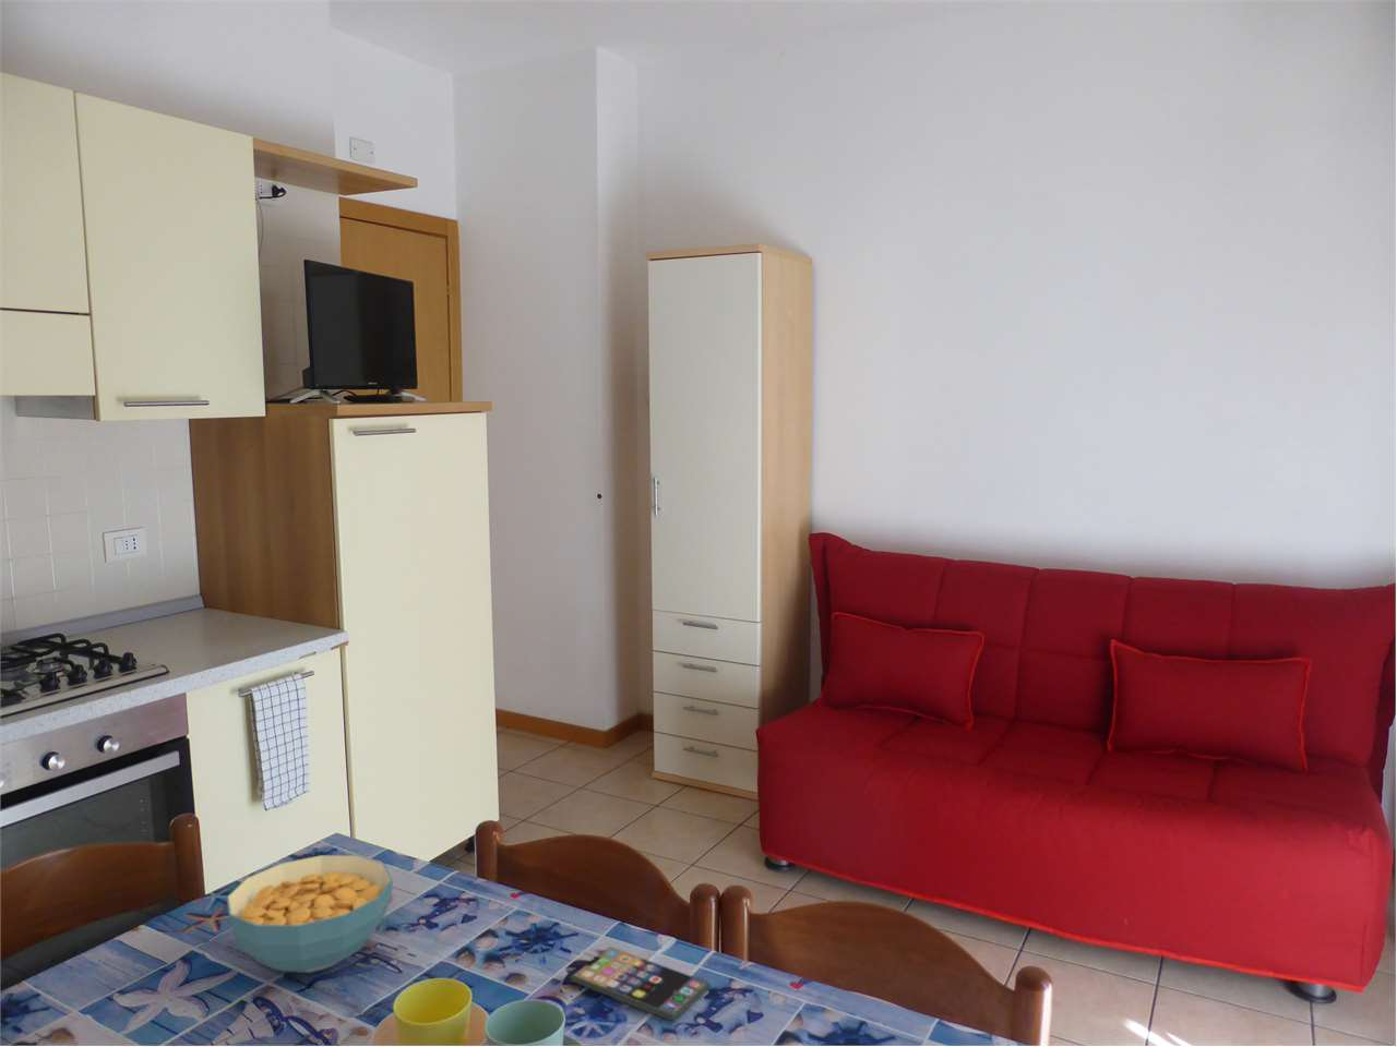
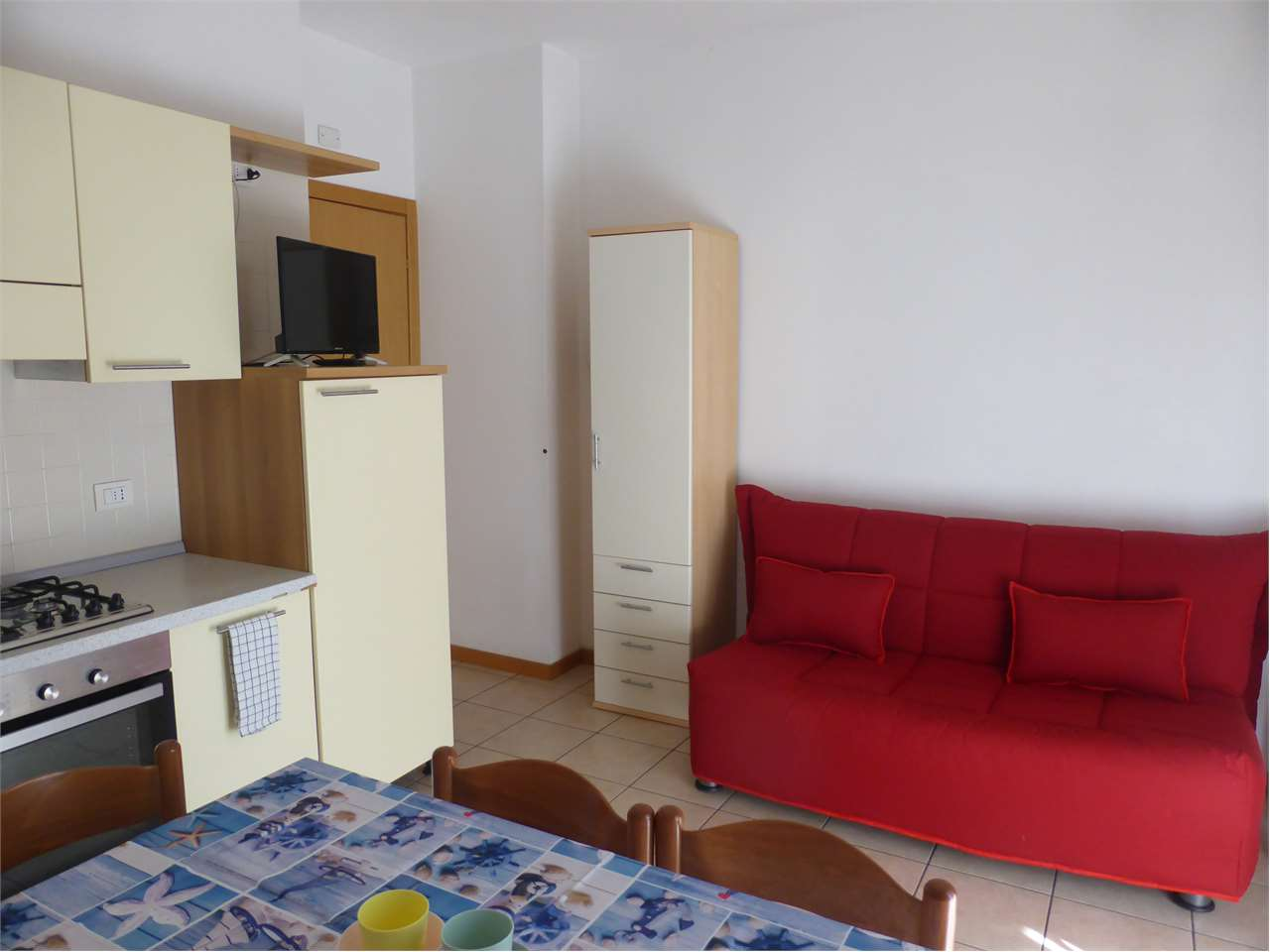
- smartphone [570,946,711,1022]
- cereal bowl [224,853,394,974]
